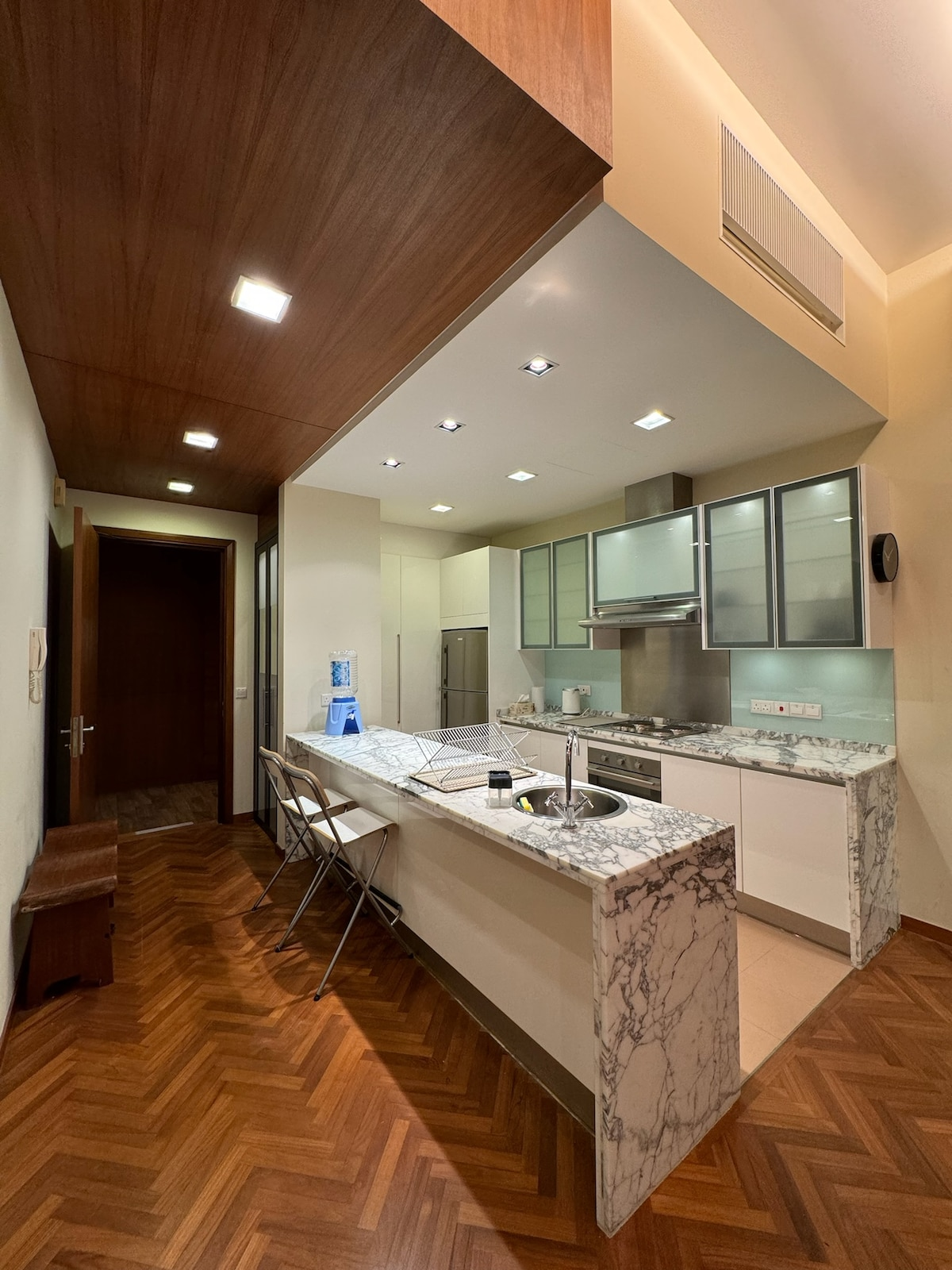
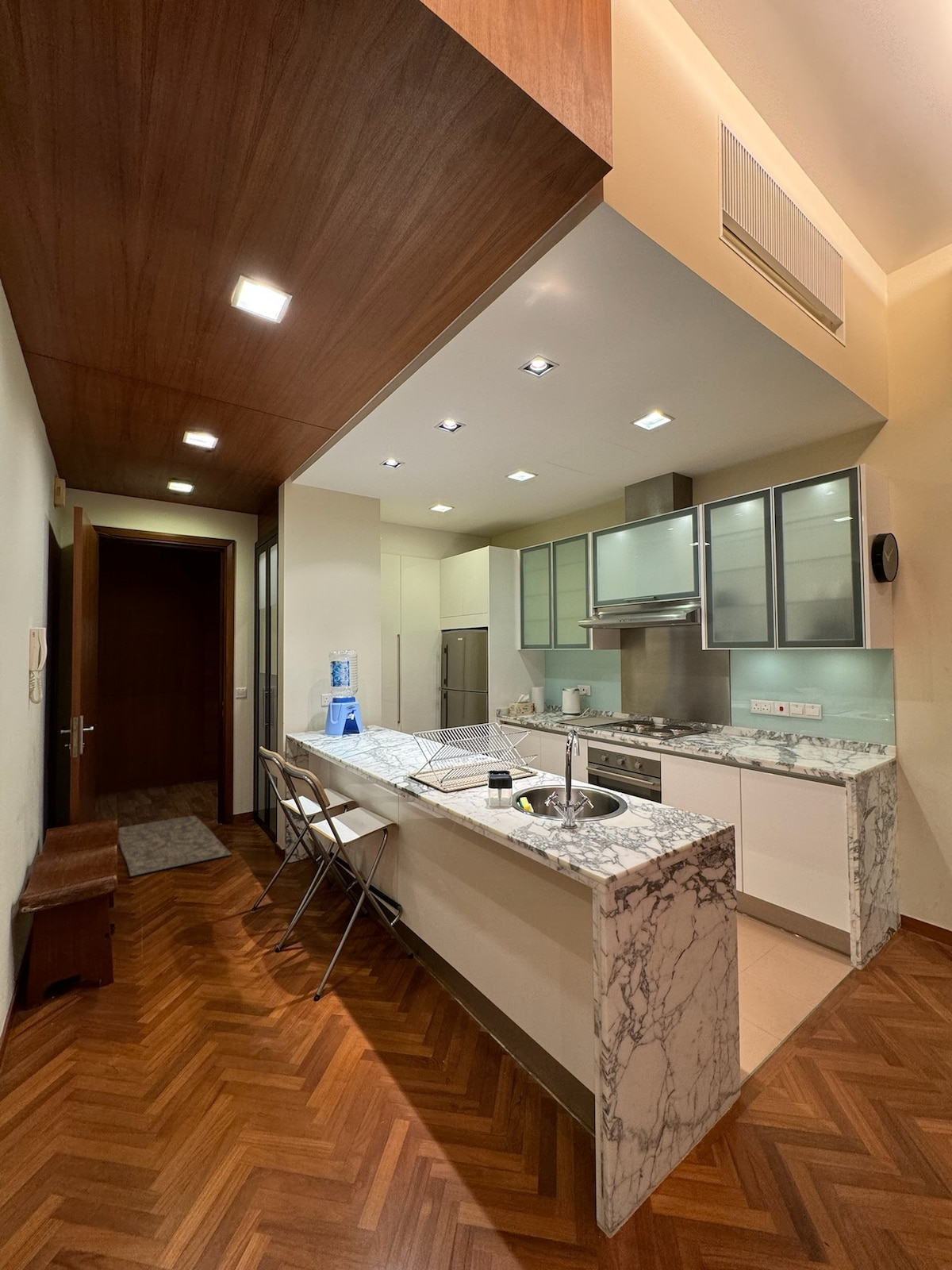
+ rug [118,815,233,877]
